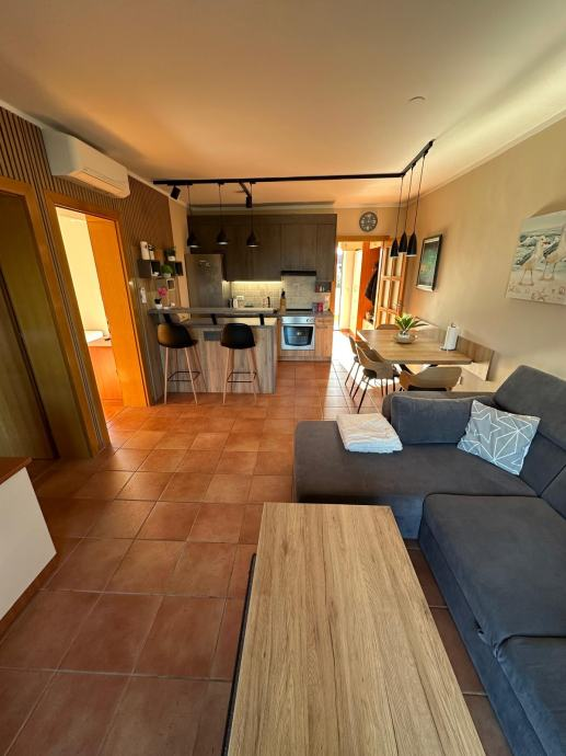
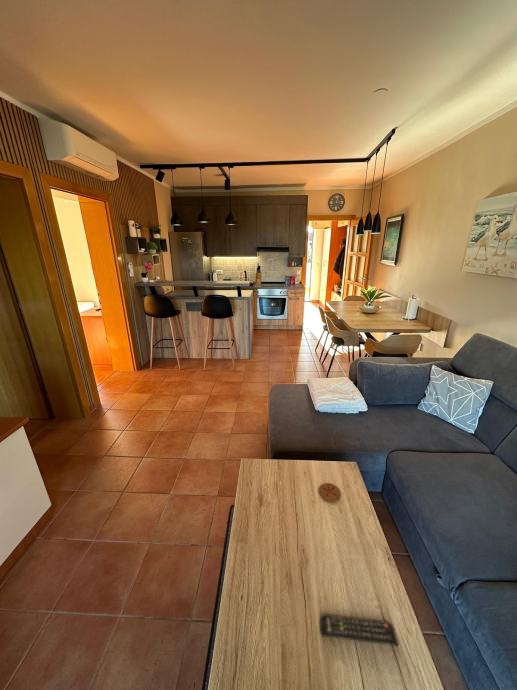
+ remote control [319,613,399,647]
+ coaster [318,482,342,503]
